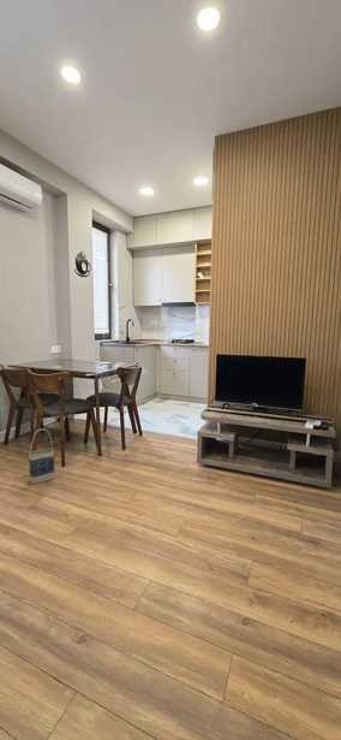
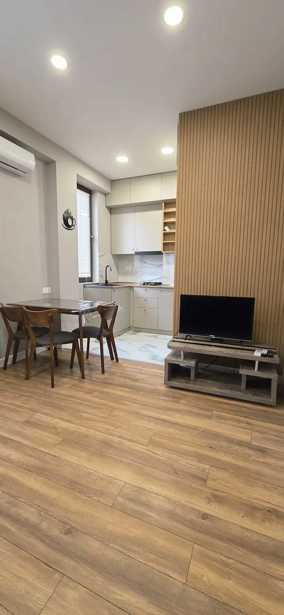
- bag [28,427,56,485]
